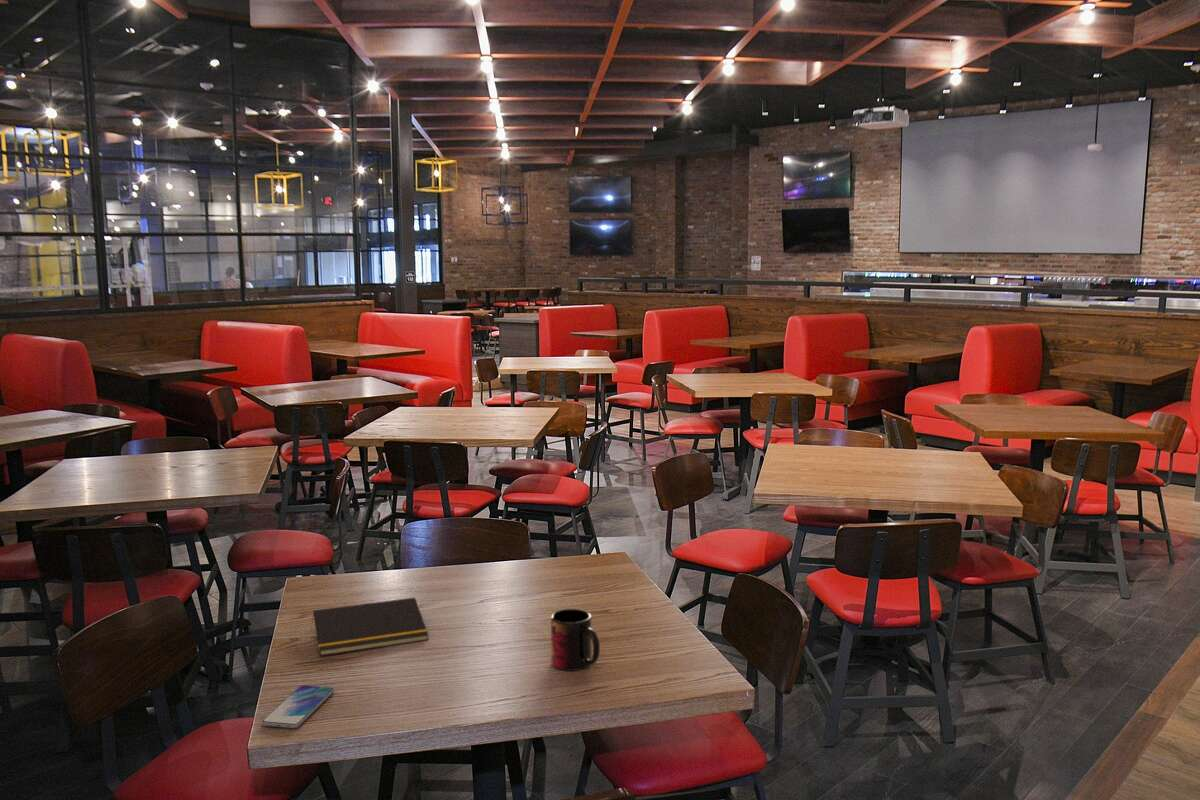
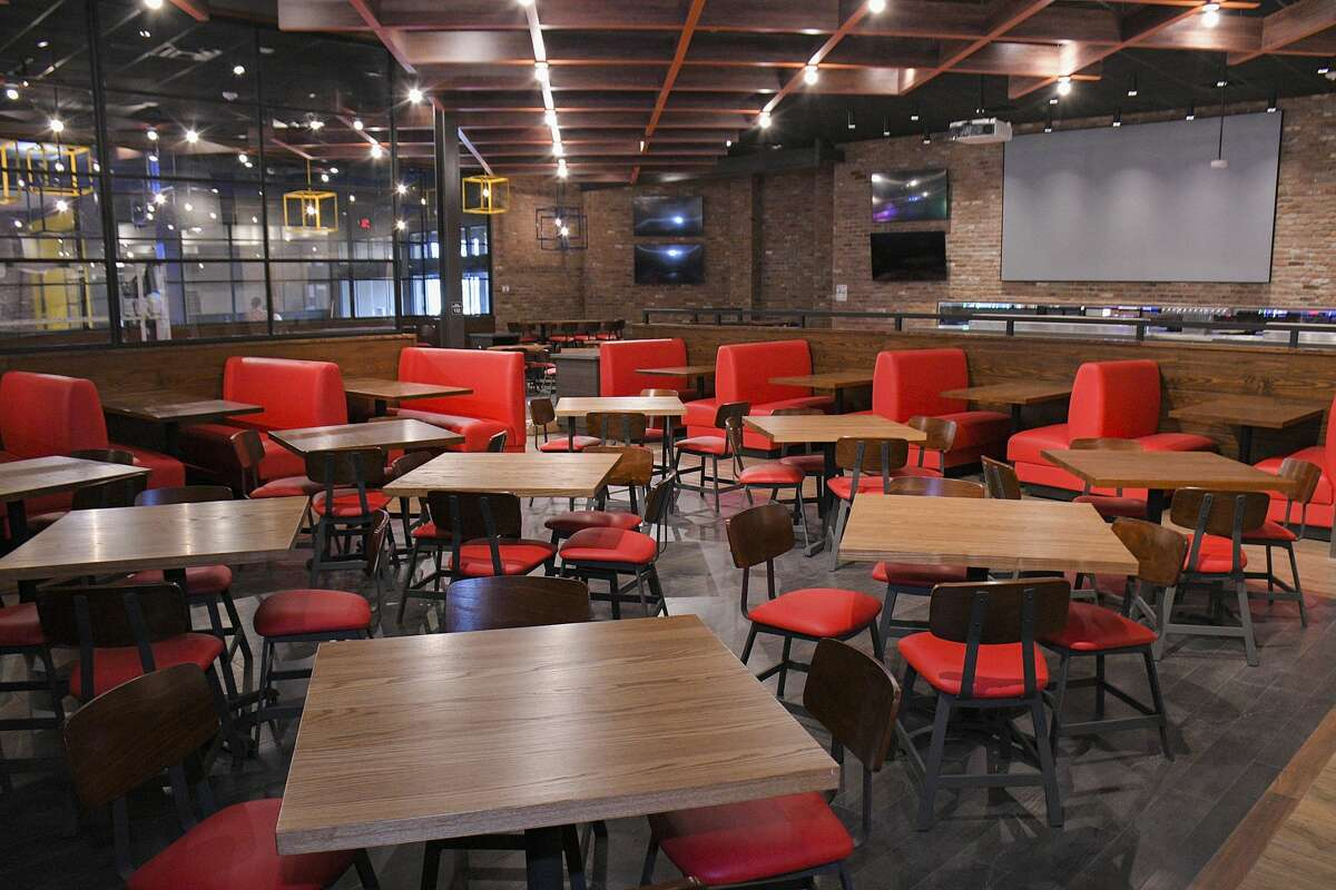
- mug [550,608,601,672]
- notepad [310,597,429,657]
- smartphone [261,684,335,729]
